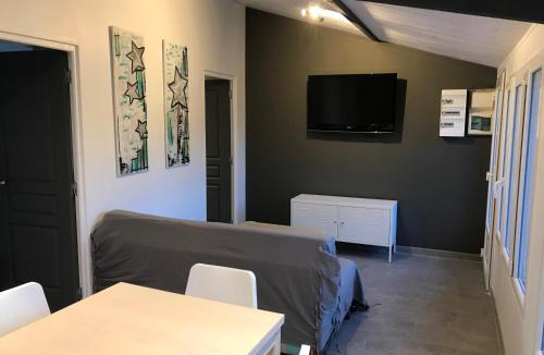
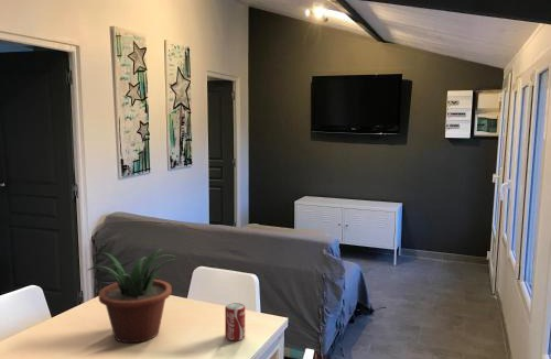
+ beverage can [224,302,246,341]
+ potted plant [87,248,177,344]
